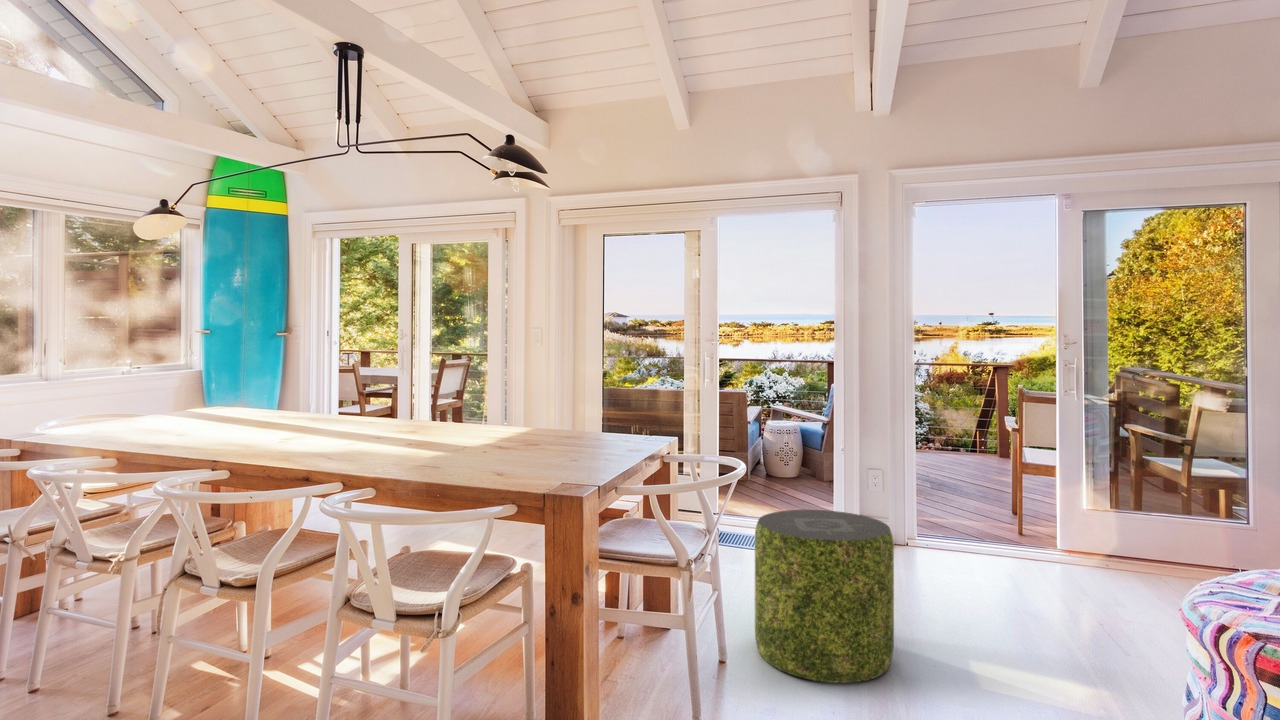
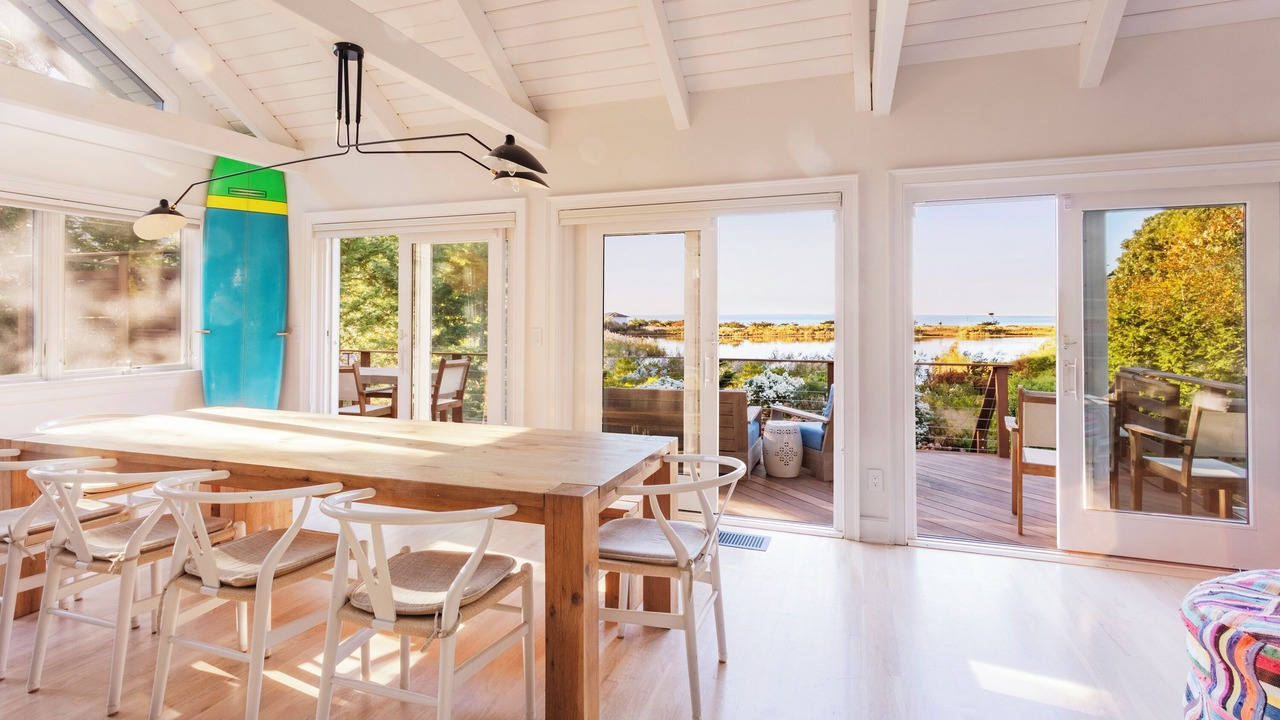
- pouf [754,509,895,684]
